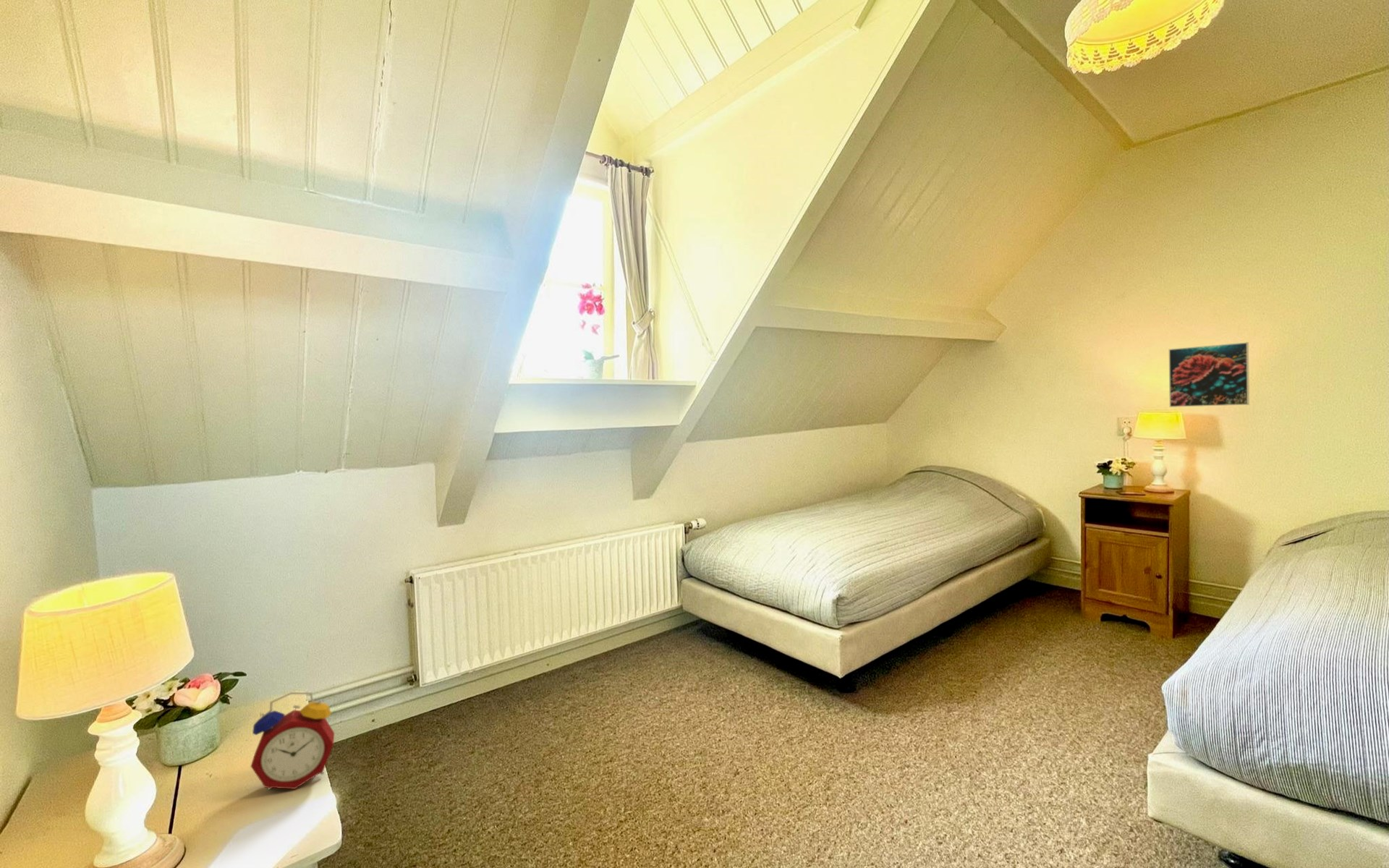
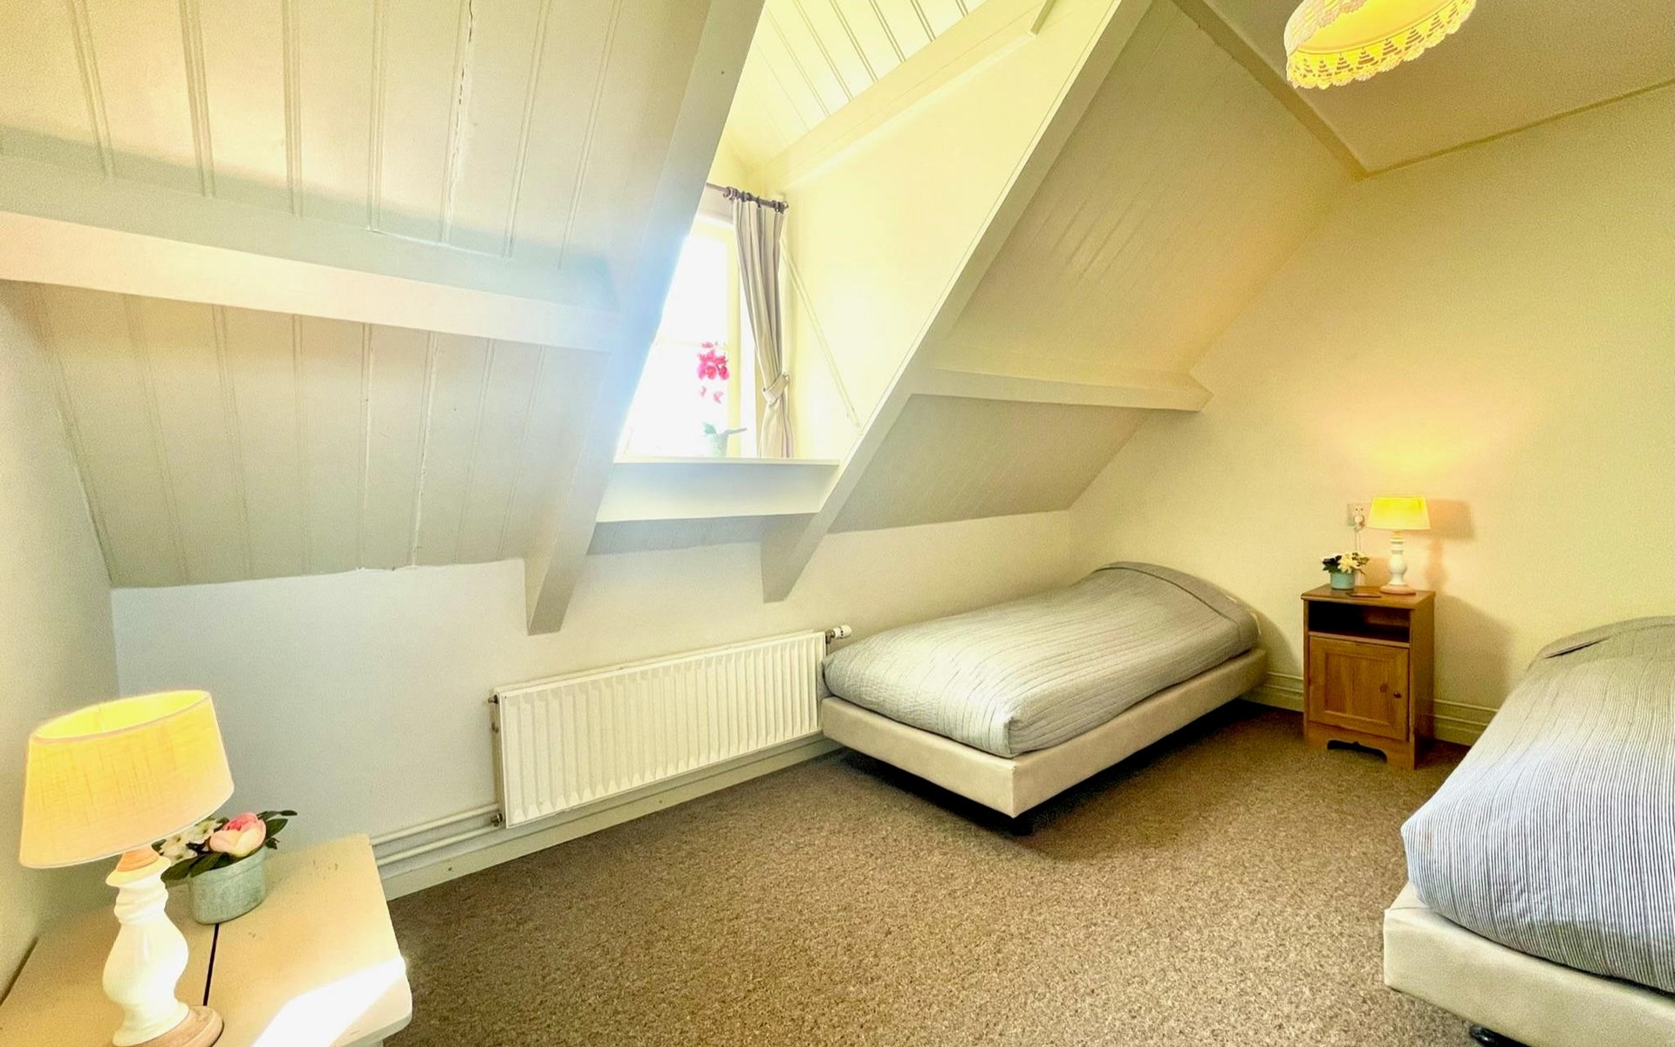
- alarm clock [250,692,335,791]
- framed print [1168,341,1250,408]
